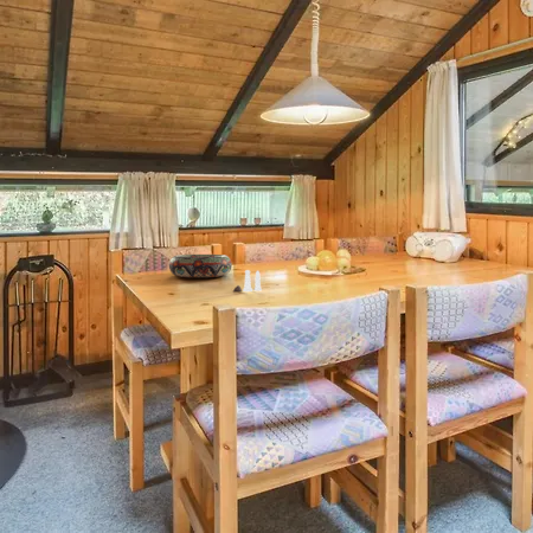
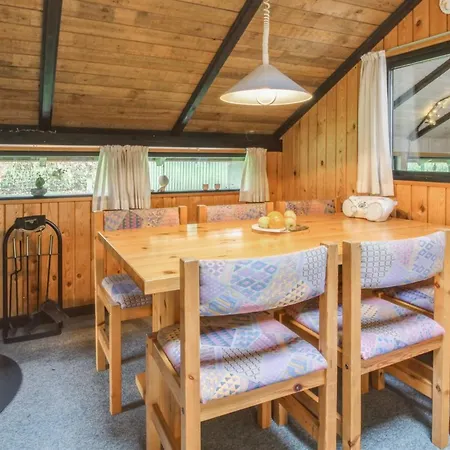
- salt and pepper shaker set [232,269,263,293]
- decorative bowl [168,253,233,278]
